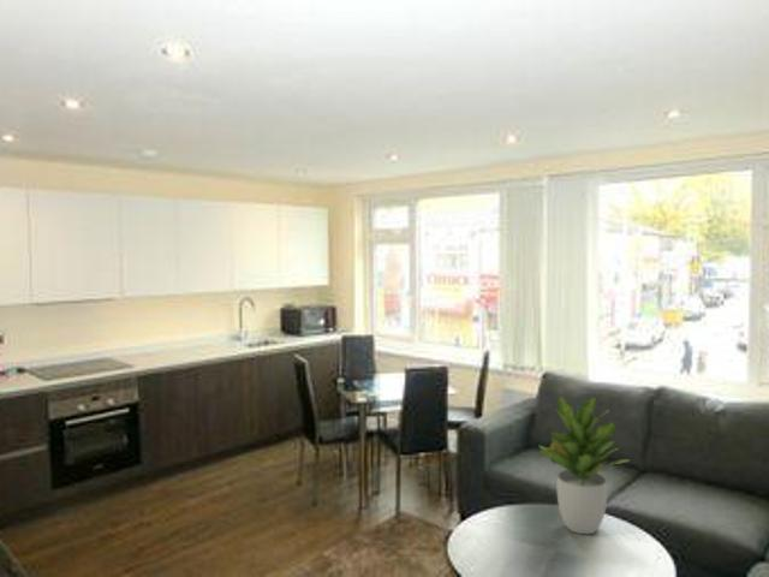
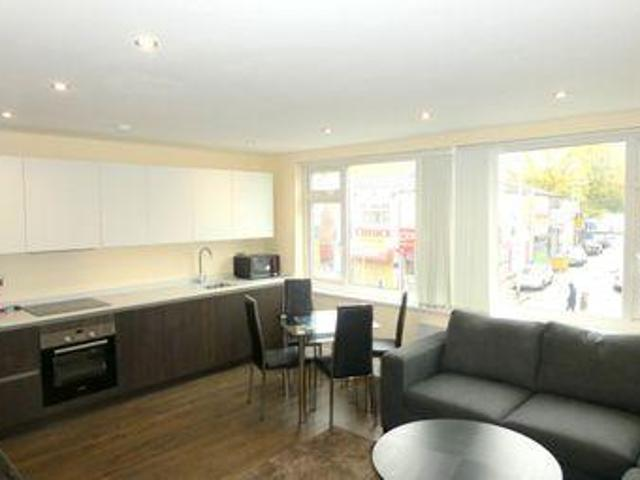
- potted plant [537,395,631,535]
